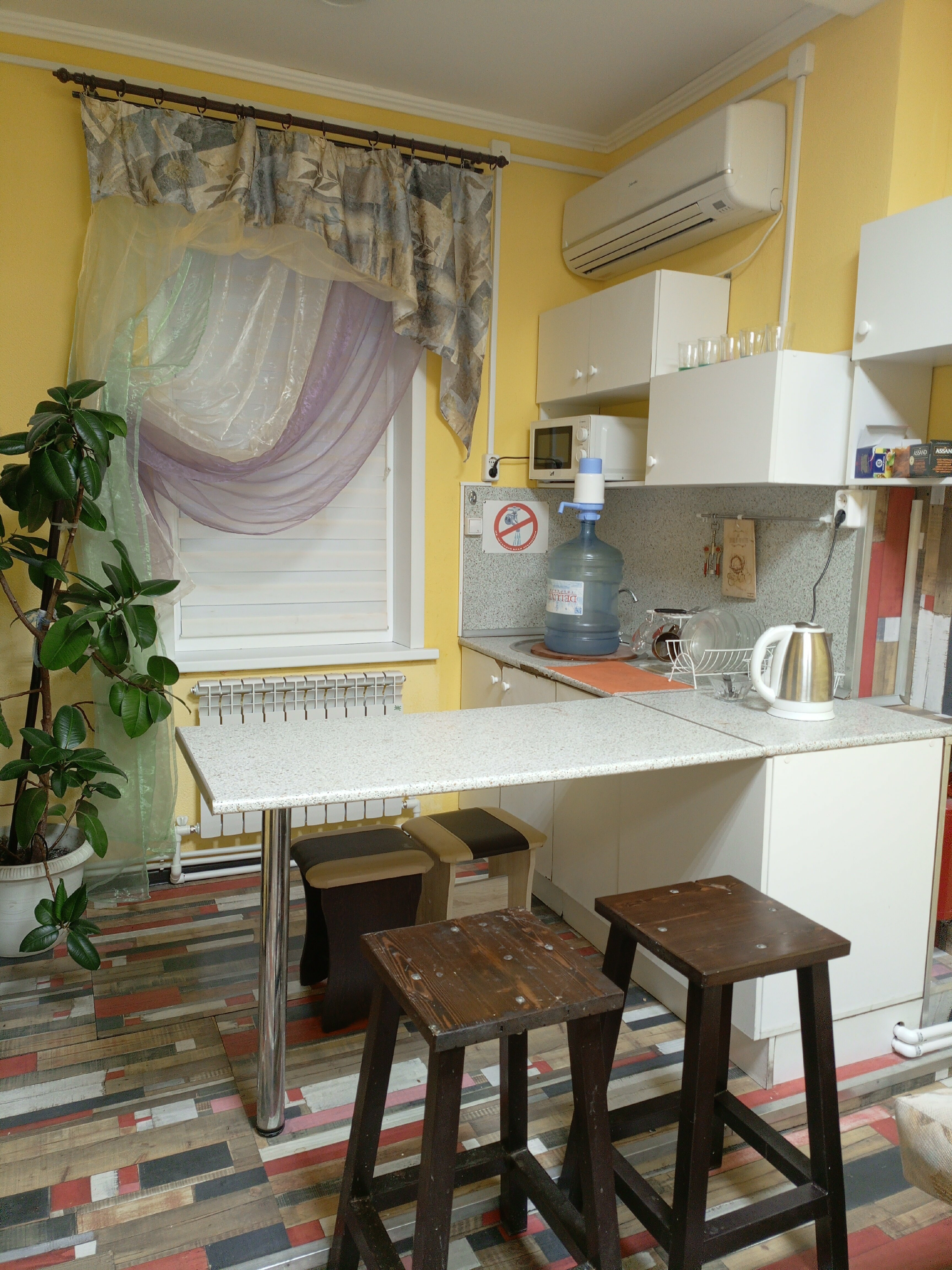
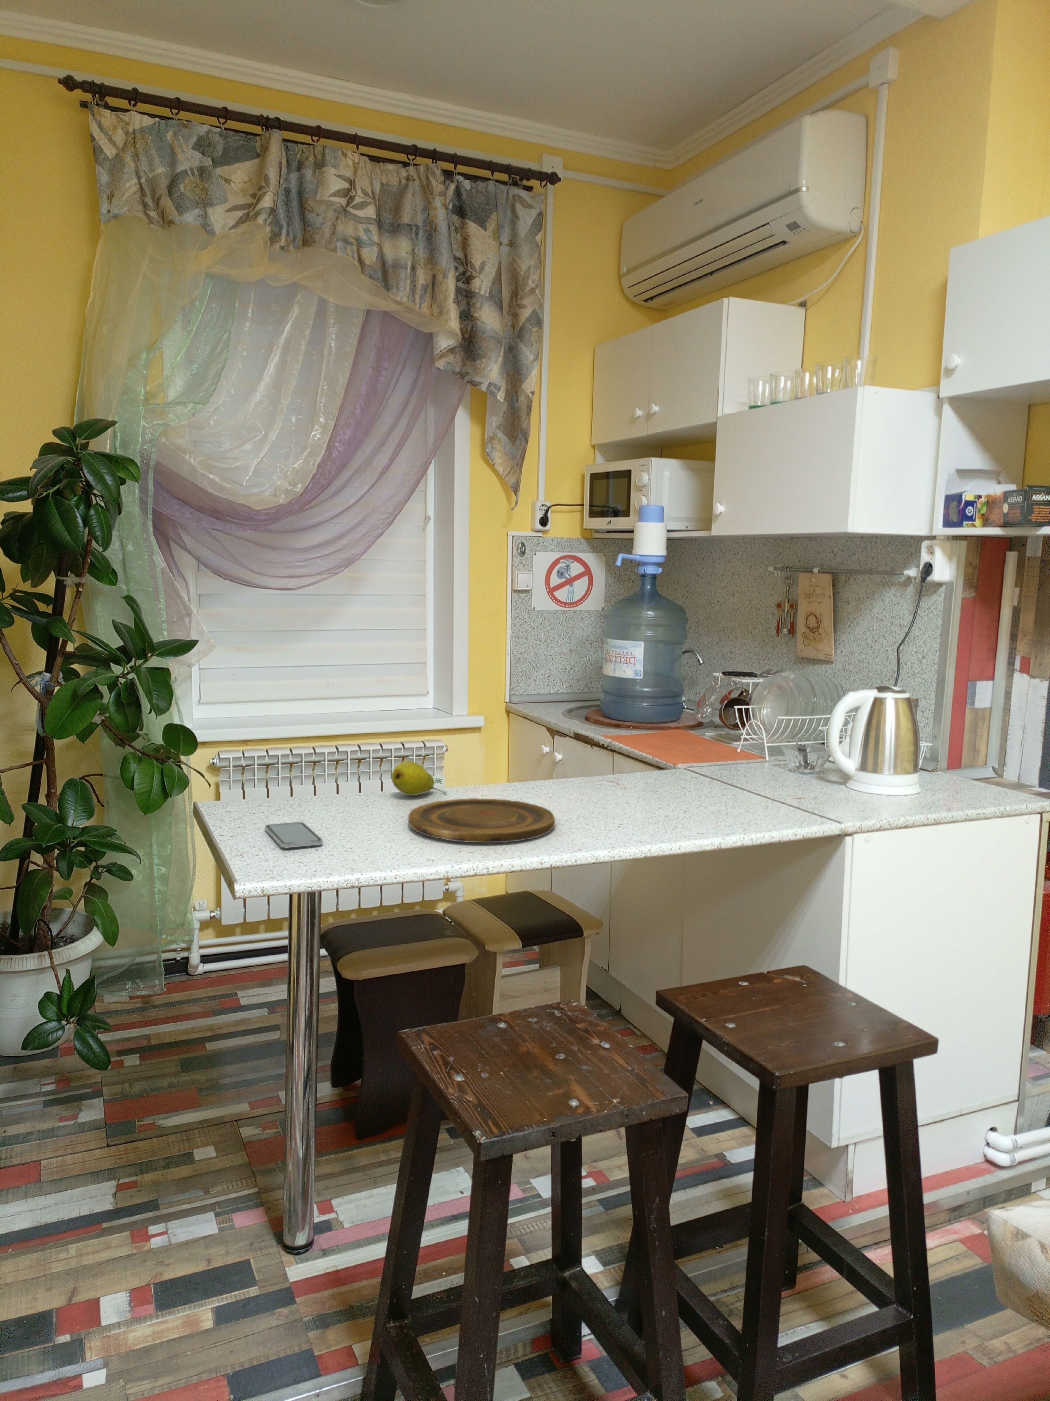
+ smartphone [265,822,323,848]
+ fruit [392,761,447,796]
+ plate [408,798,556,843]
